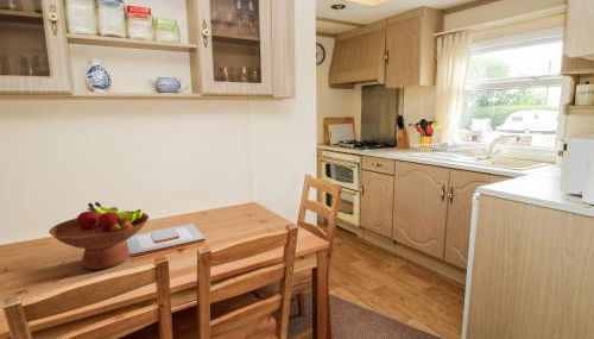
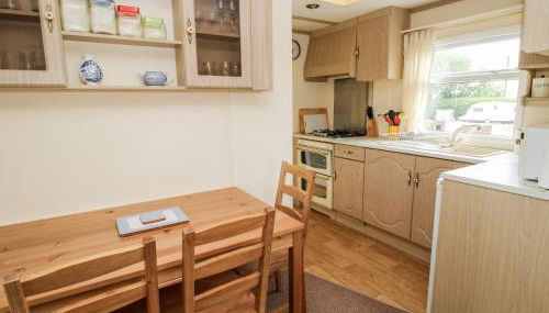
- fruit bowl [48,201,150,271]
